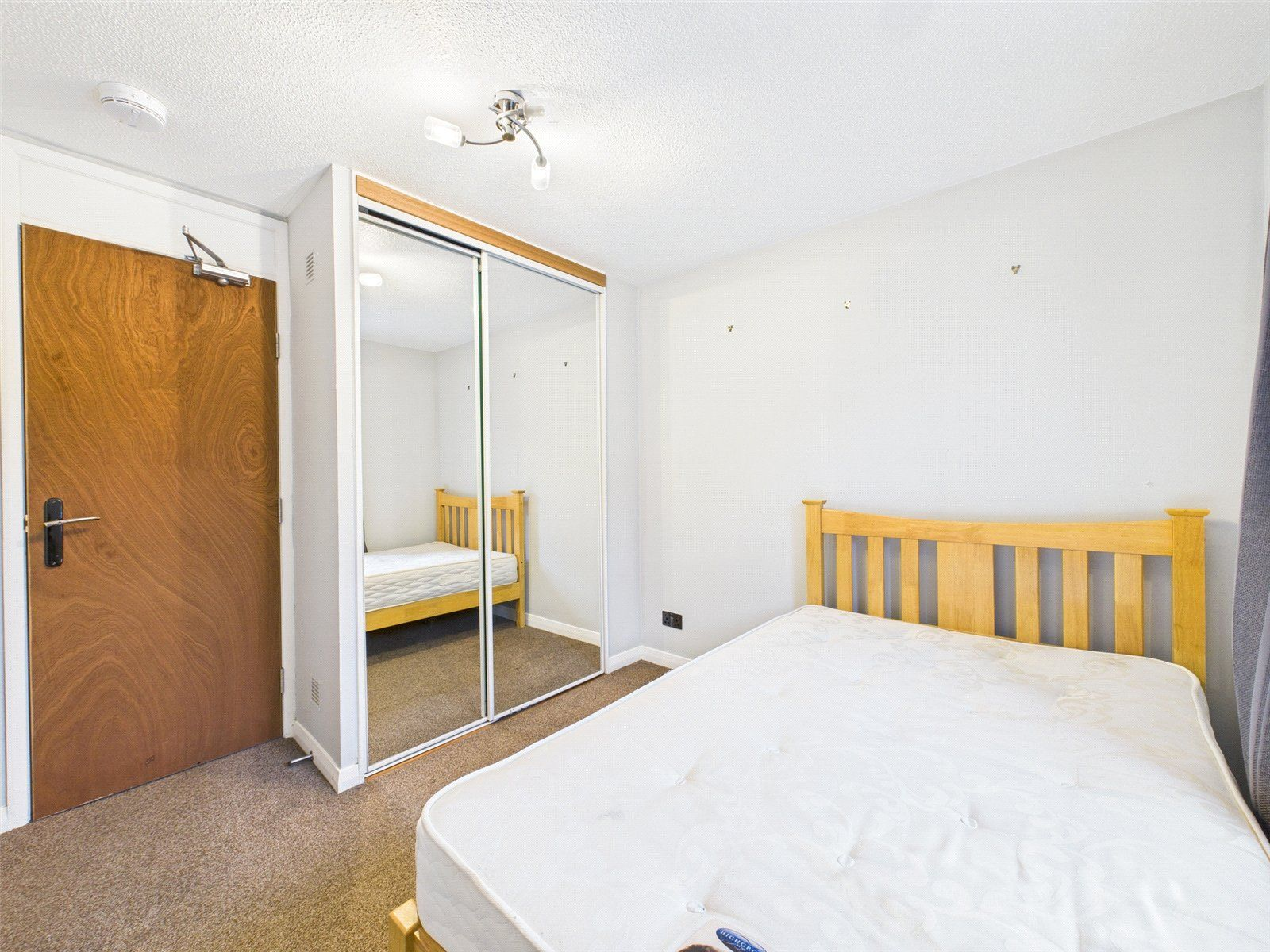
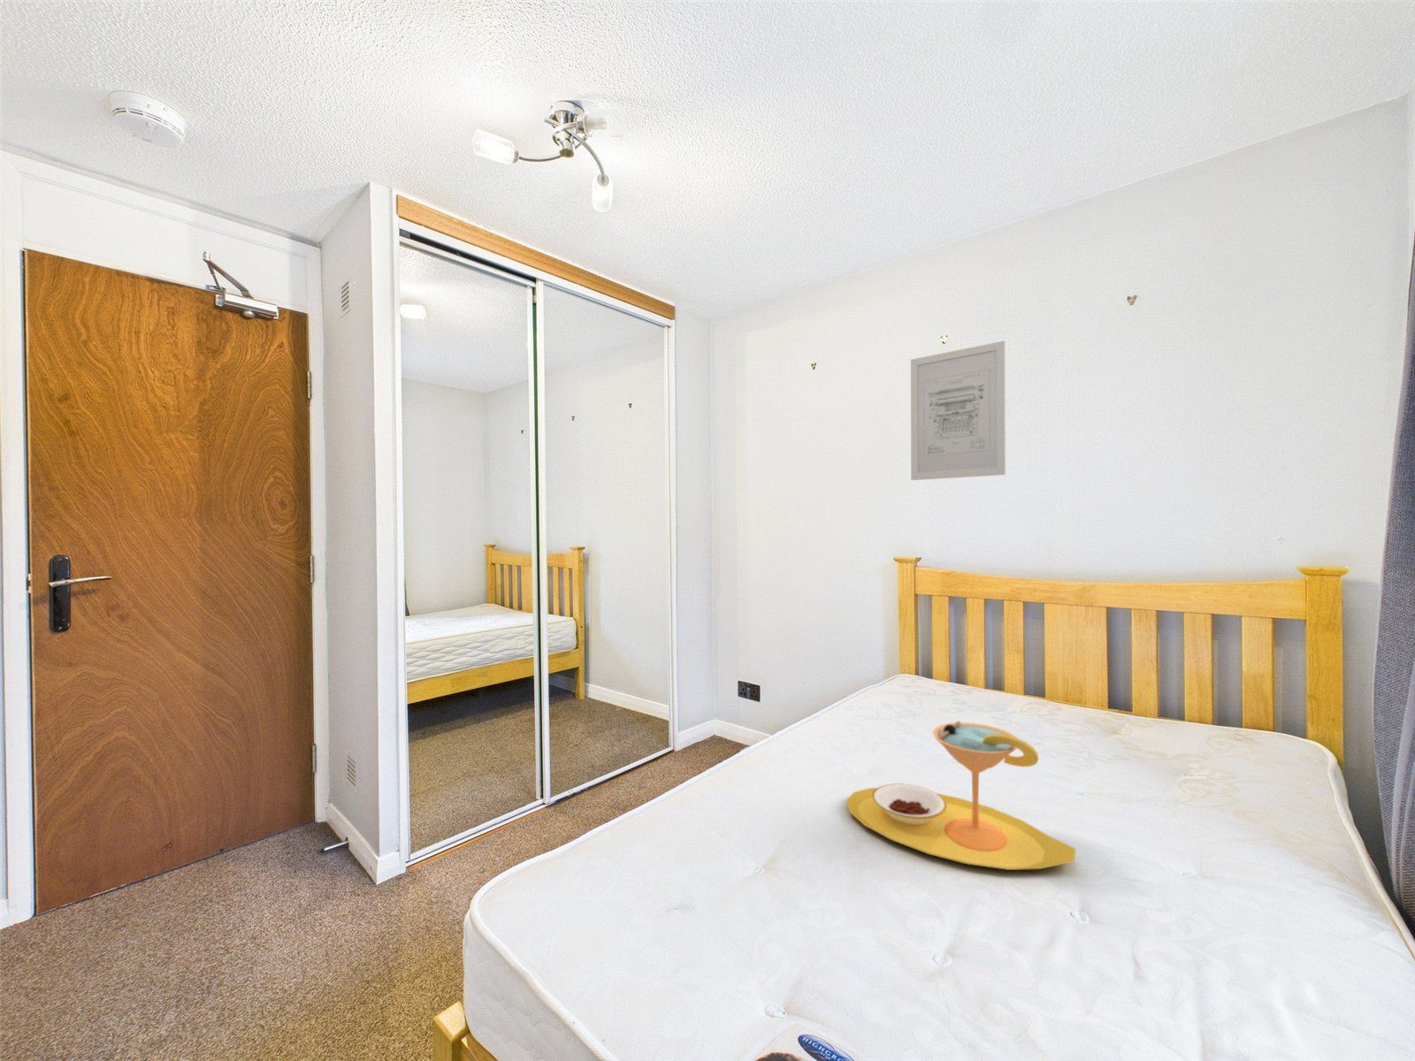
+ wall art [910,340,1006,481]
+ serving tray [846,720,1076,870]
